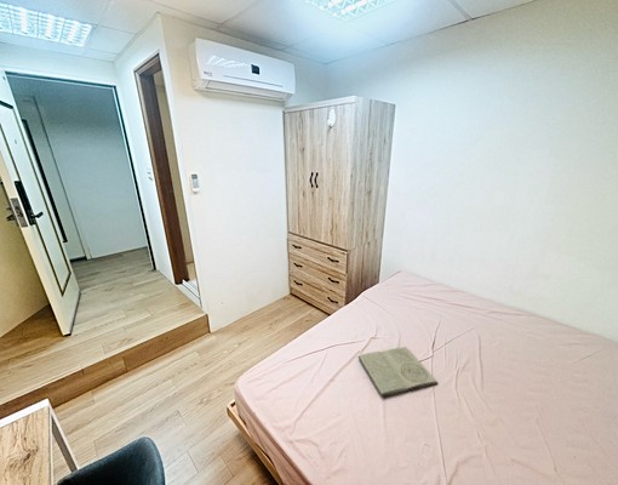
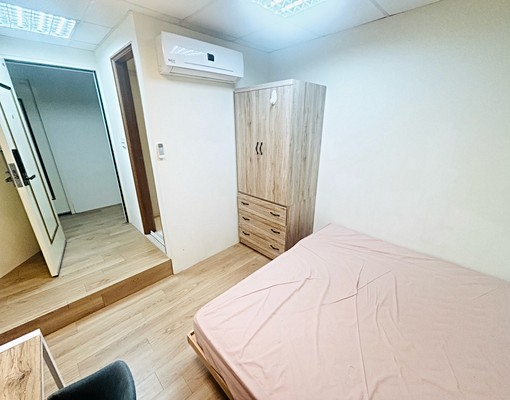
- book [357,346,439,398]
